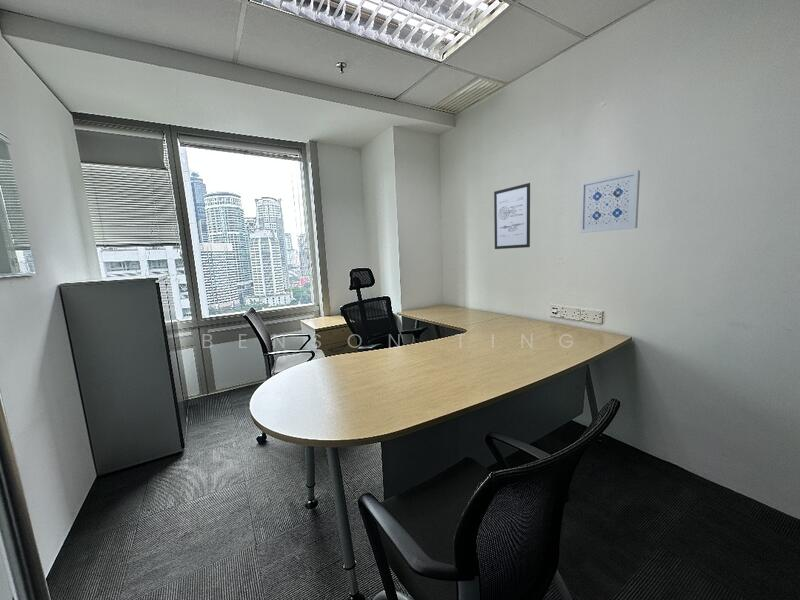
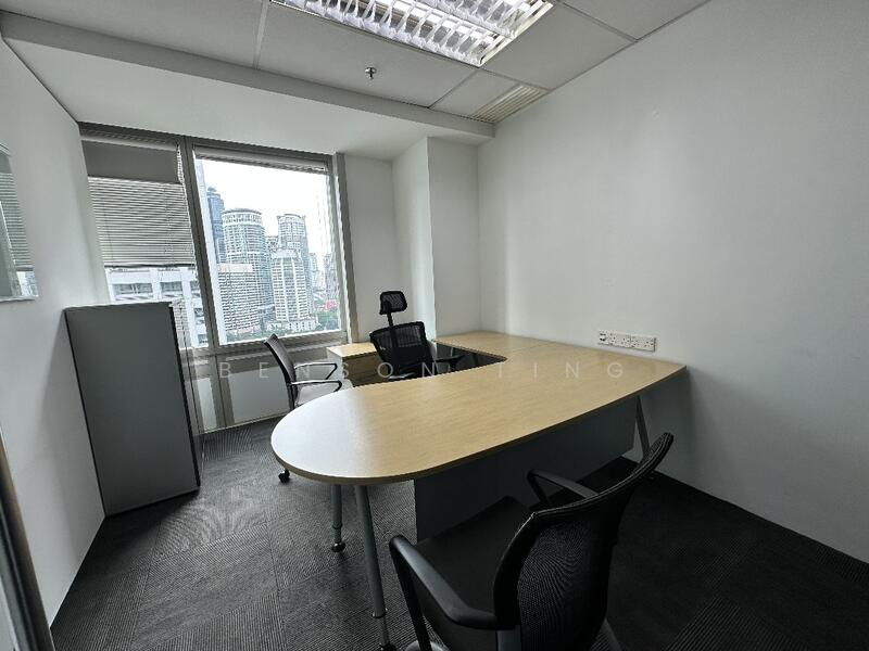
- wall art [579,169,641,234]
- wall art [493,182,531,250]
